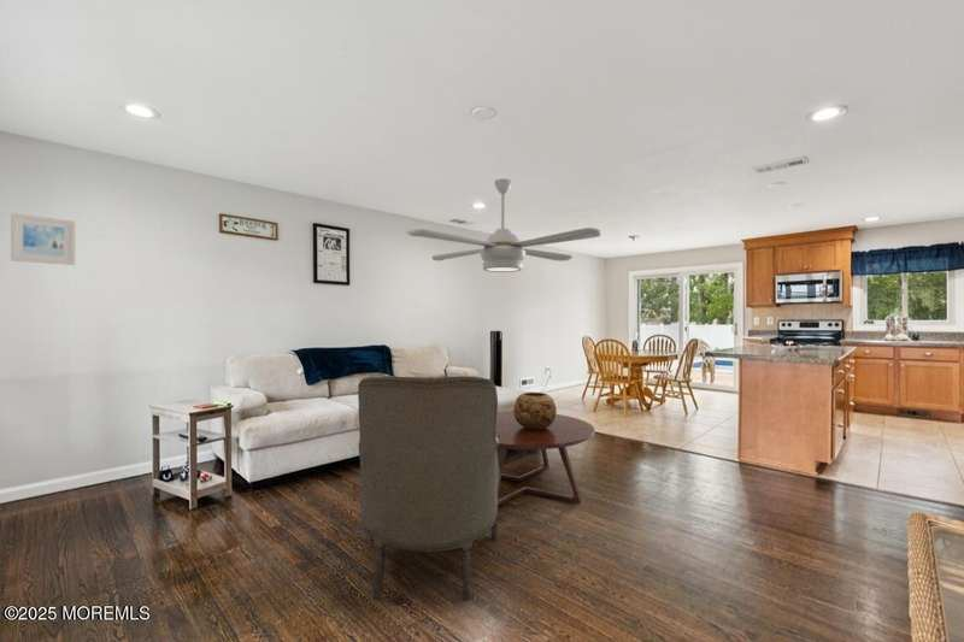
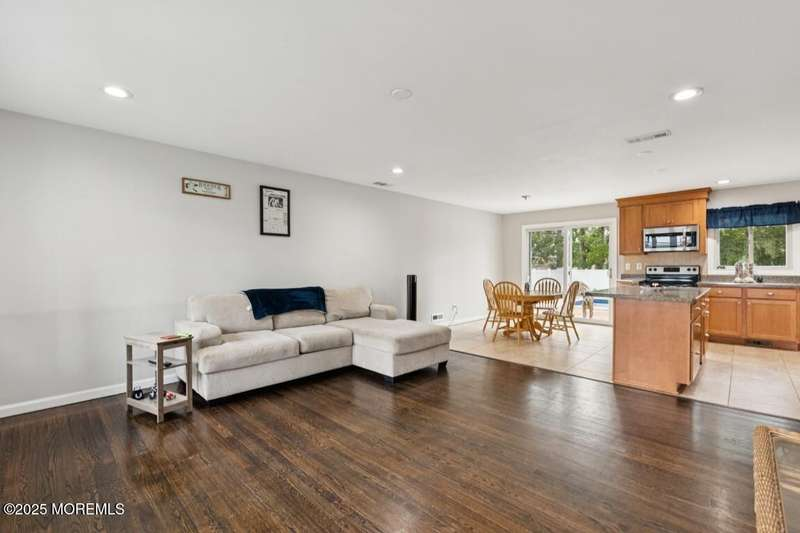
- coffee table [495,410,596,507]
- decorative bowl [512,391,558,430]
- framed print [10,212,77,266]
- ceiling fan [406,178,602,273]
- armchair [357,375,502,601]
